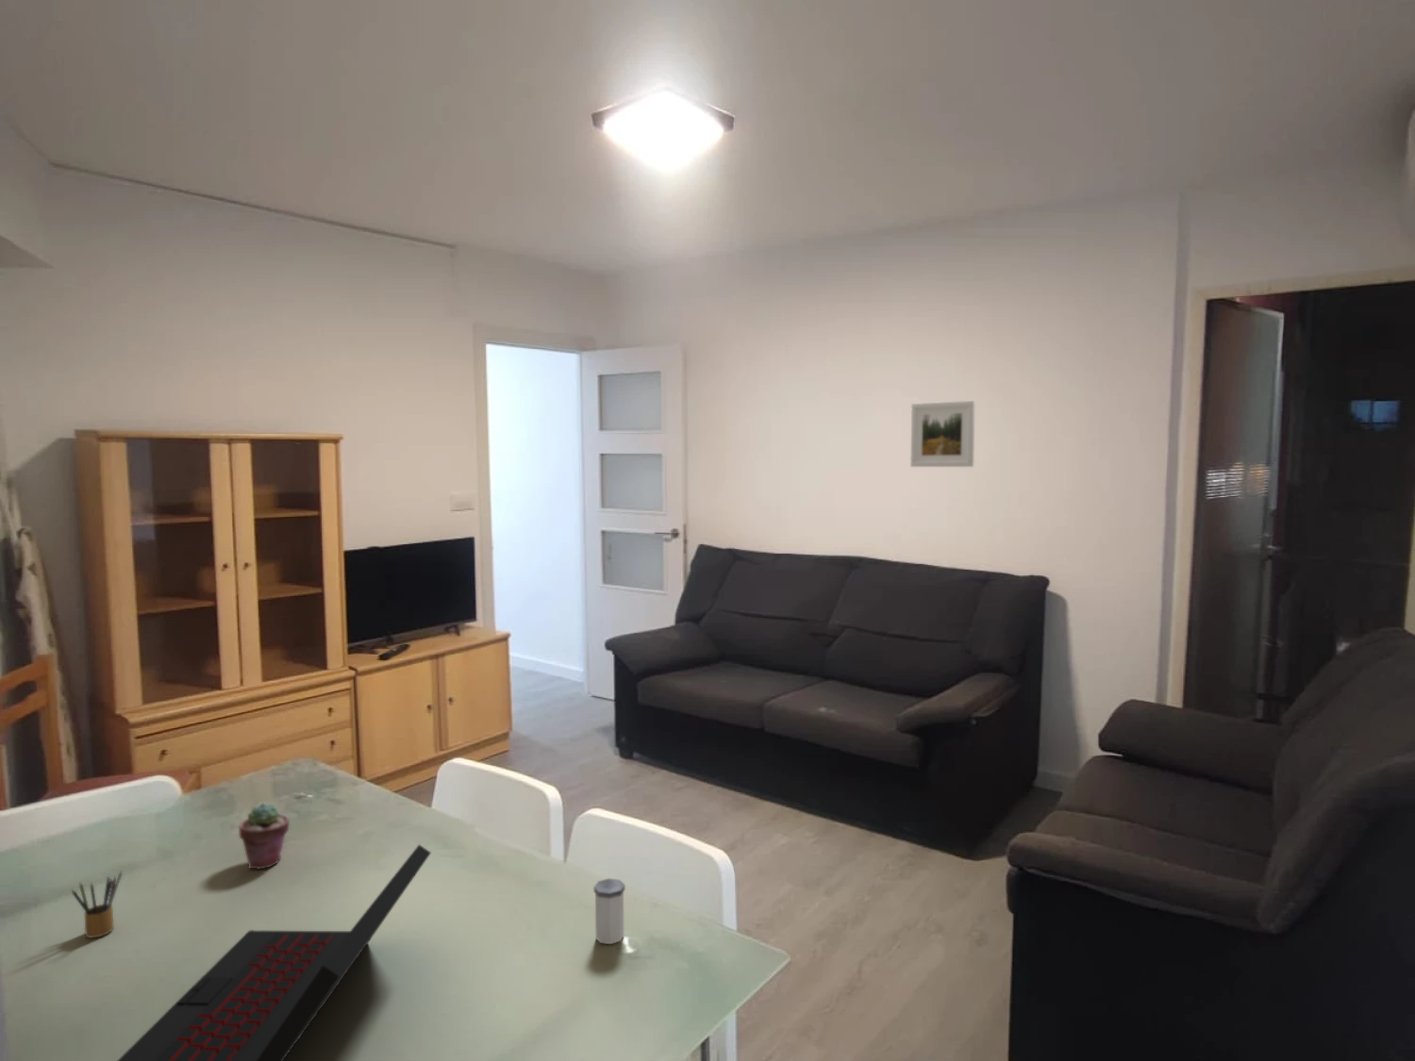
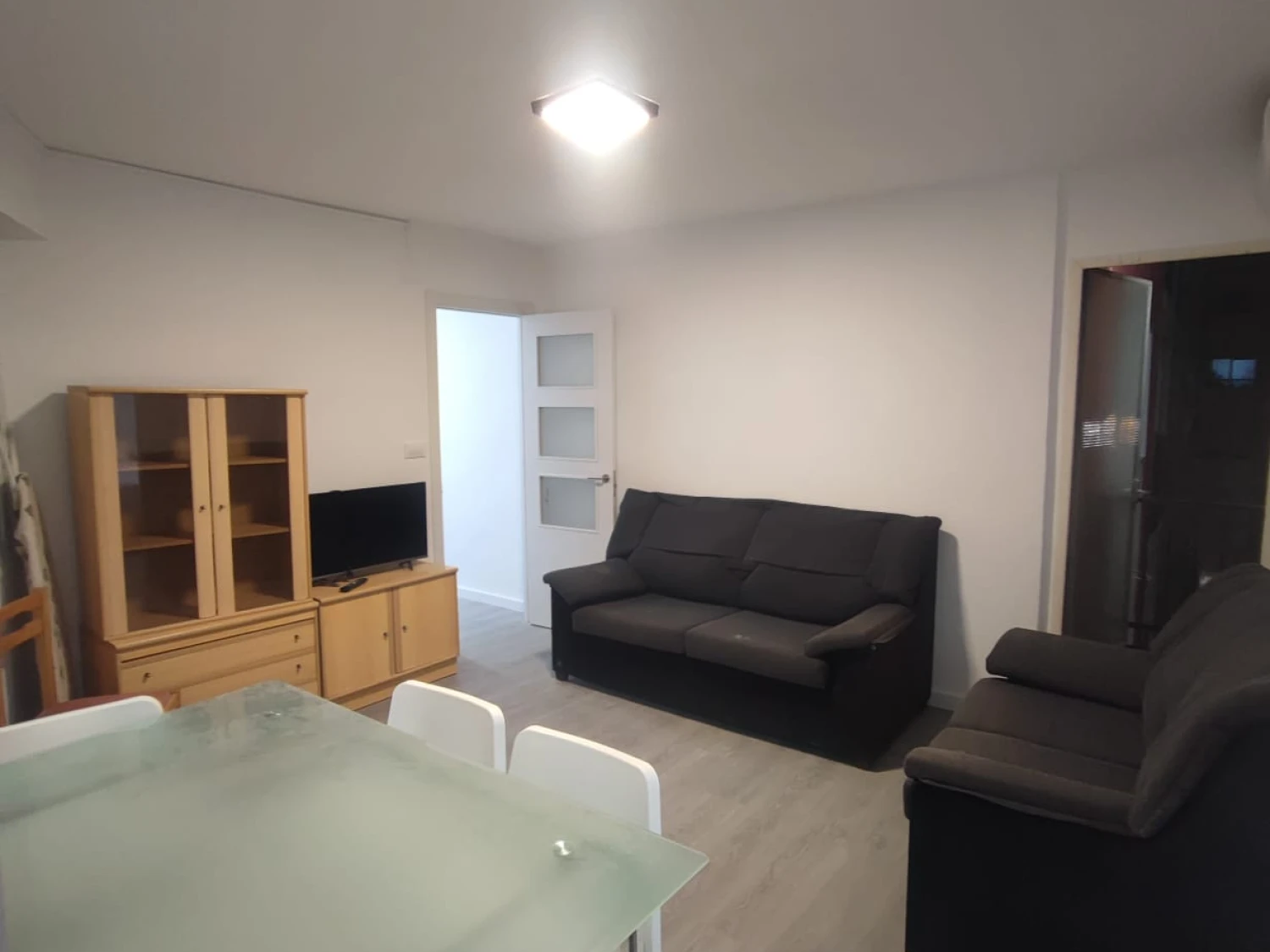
- salt shaker [594,877,625,945]
- pencil box [70,870,123,938]
- laptop [117,844,432,1061]
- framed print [909,400,976,468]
- potted succulent [237,801,291,869]
